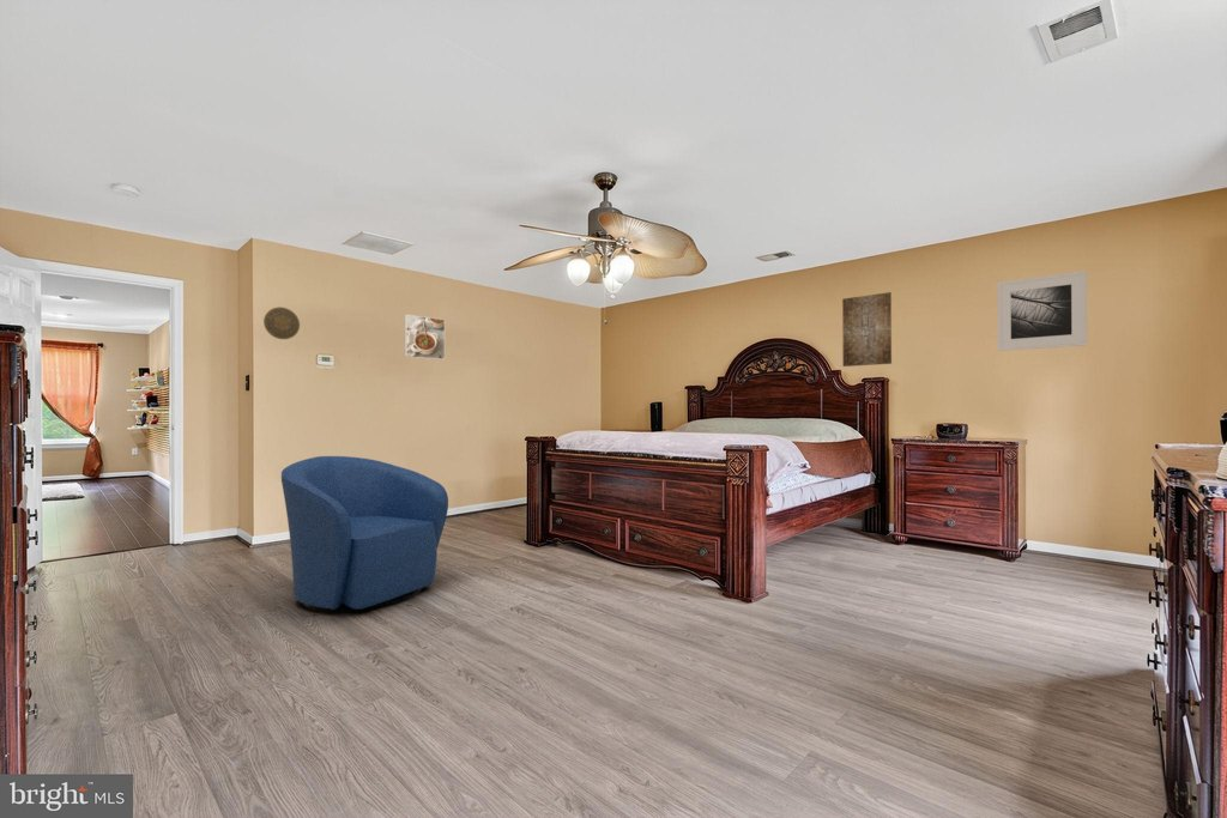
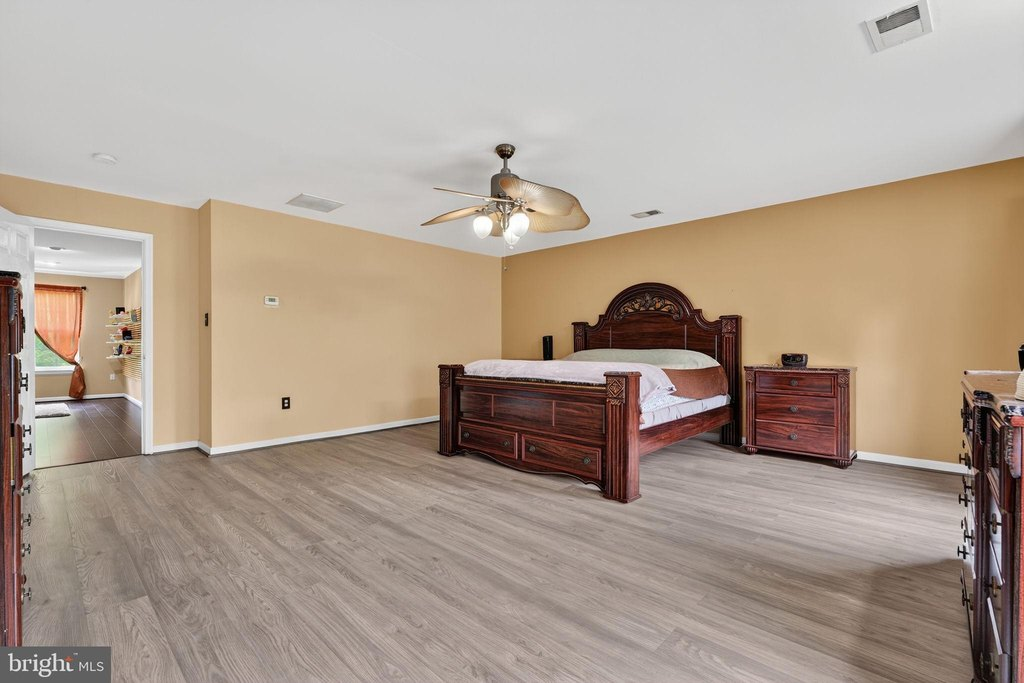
- armchair [280,455,449,613]
- wall art [841,291,893,368]
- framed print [404,314,446,360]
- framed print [997,269,1088,352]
- decorative plate [262,307,301,340]
